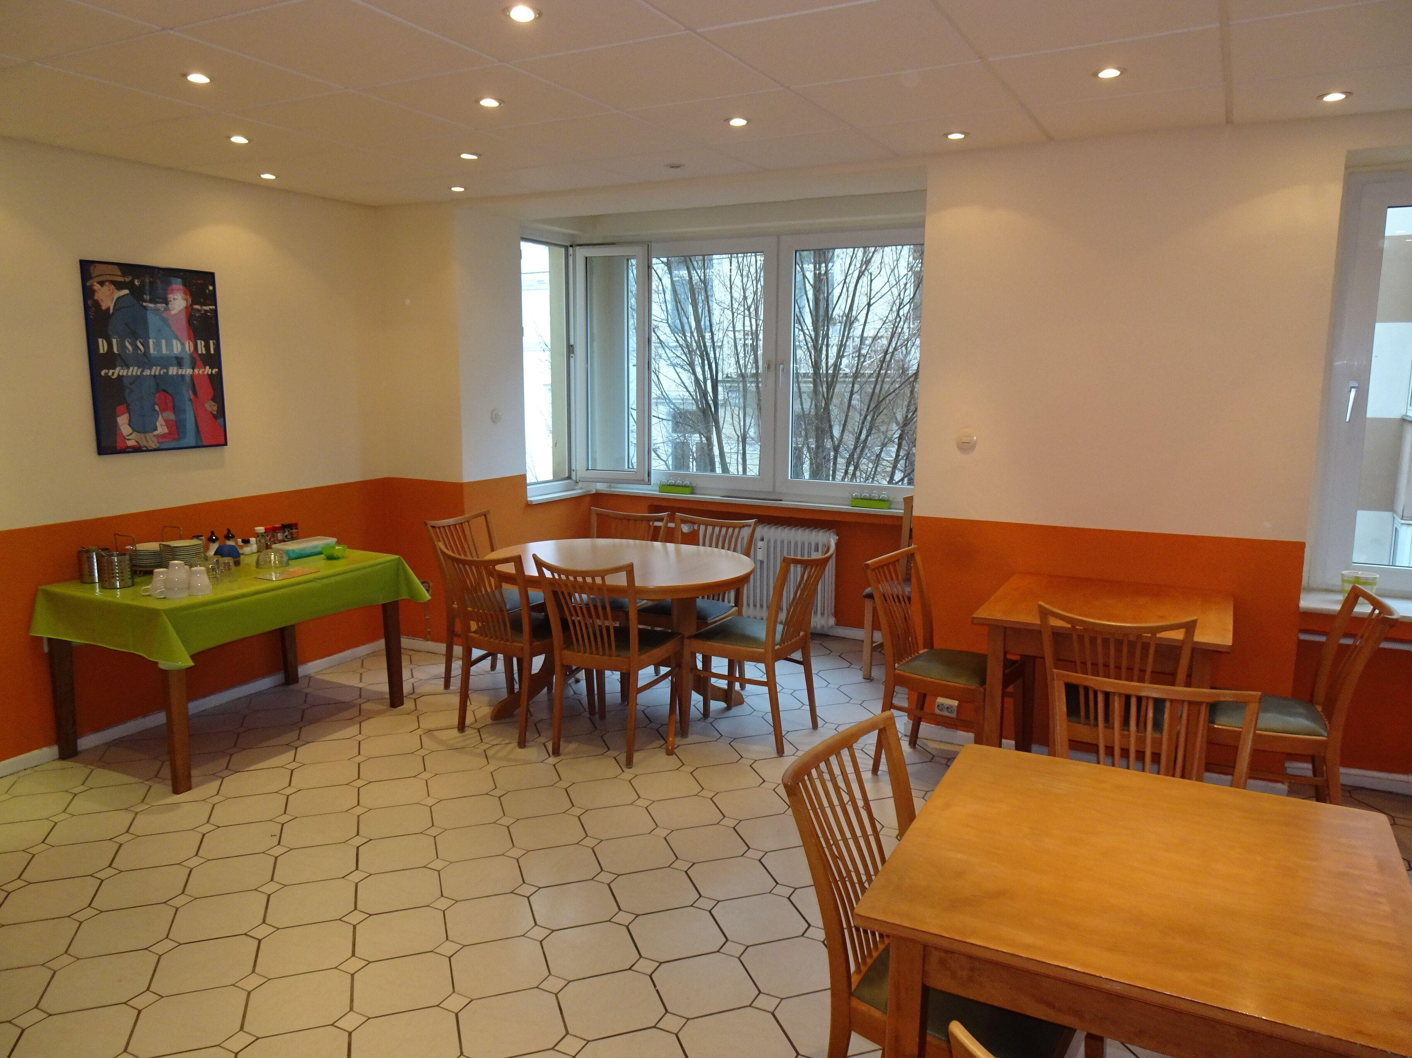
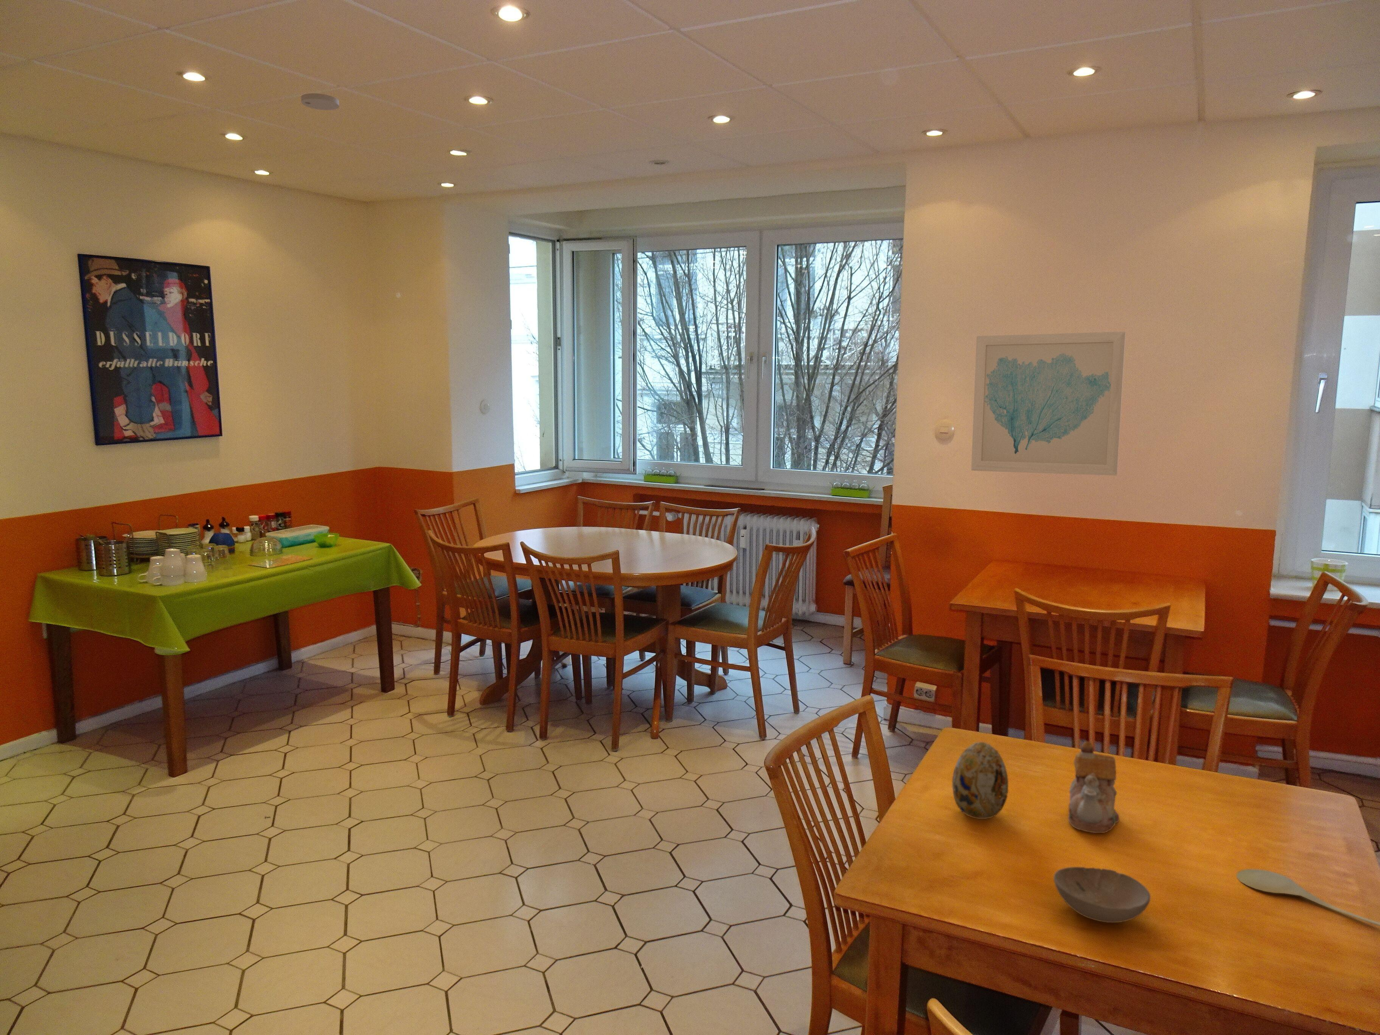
+ smoke detector [301,93,340,111]
+ decorative egg [952,741,1008,820]
+ spoon [1237,869,1380,926]
+ bowl [1053,866,1151,923]
+ teapot [1067,741,1119,834]
+ wall art [970,332,1126,476]
